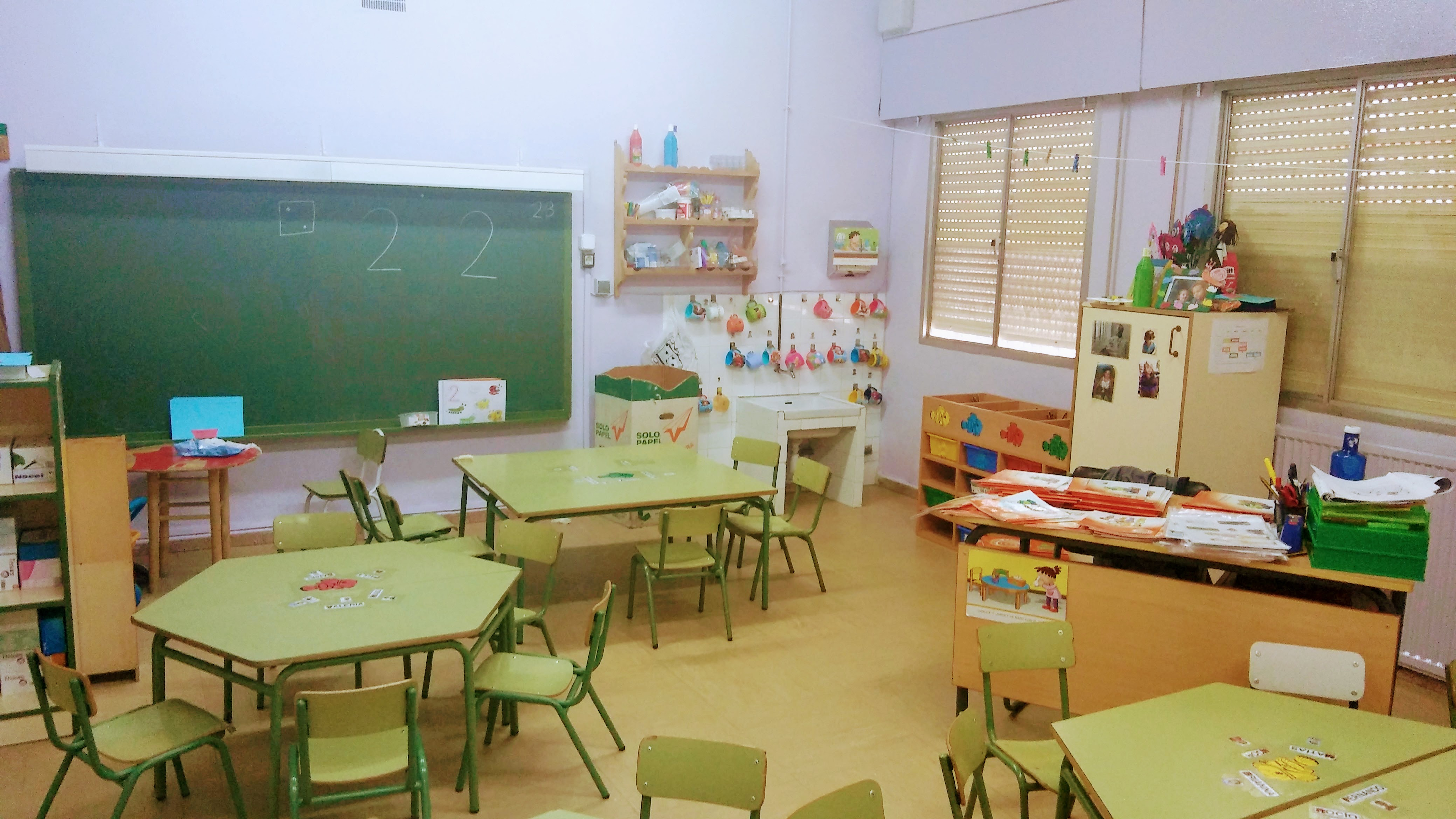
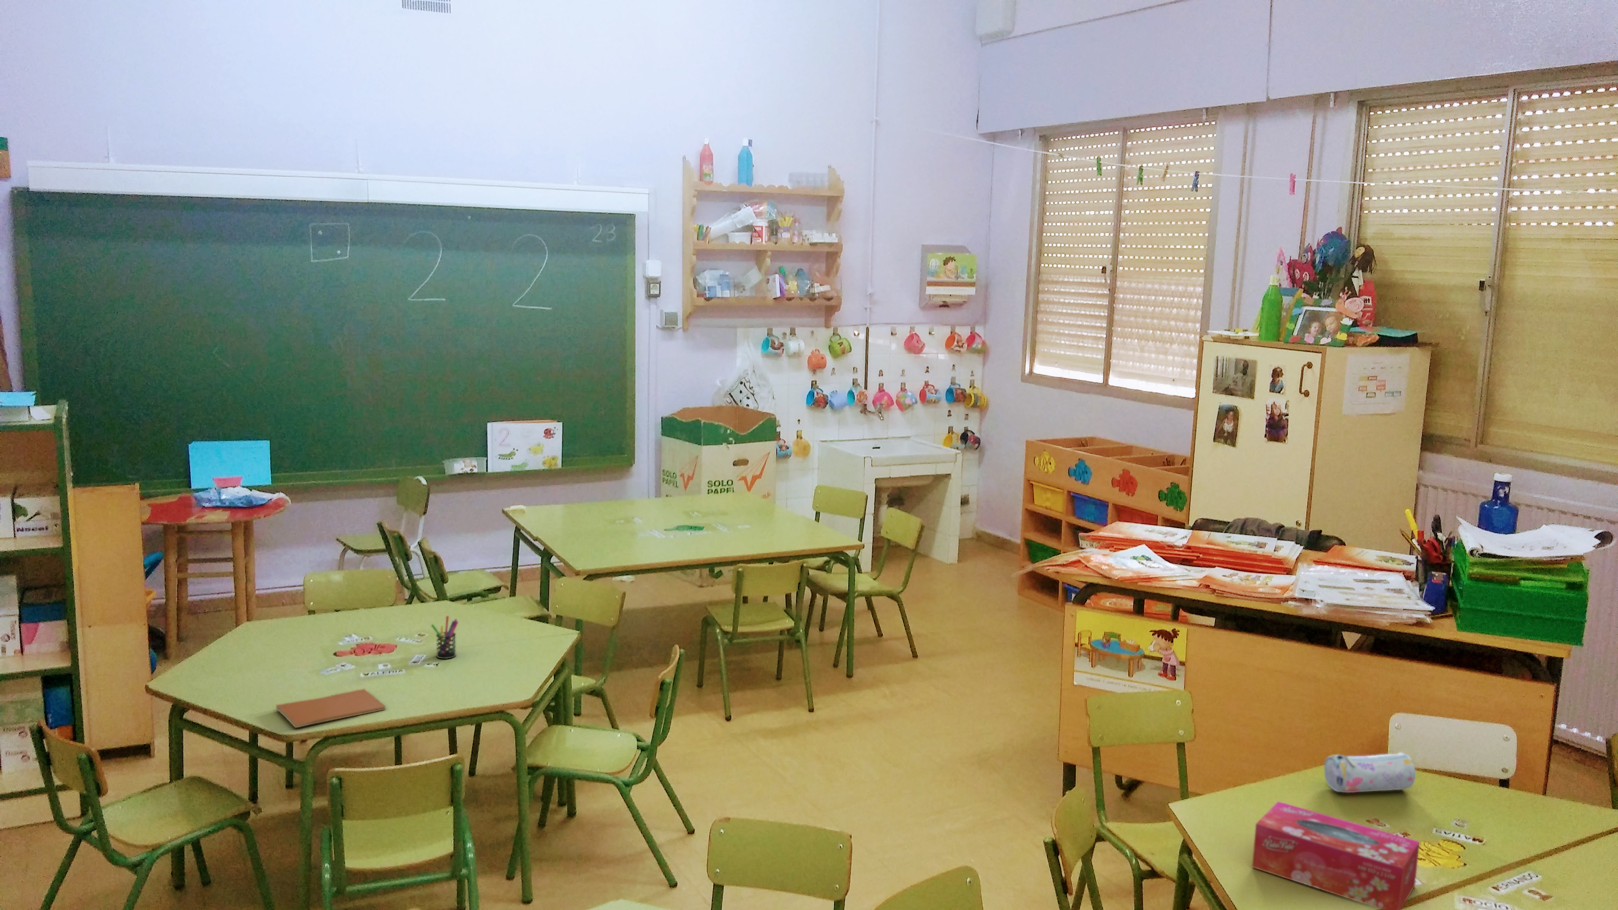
+ pen holder [430,616,459,659]
+ tissue box [1251,801,1420,910]
+ pencil case [1325,752,1416,793]
+ book [276,689,386,728]
